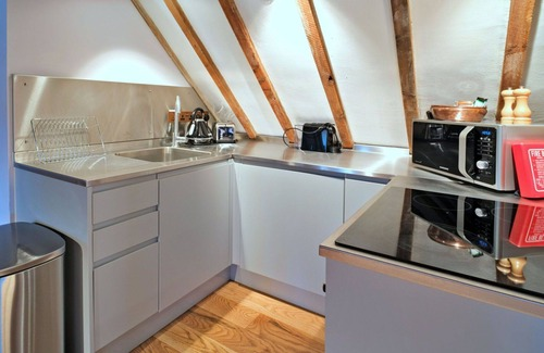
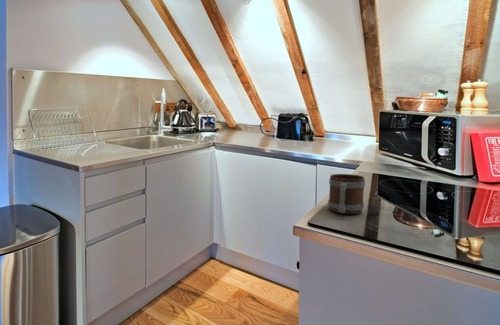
+ mug [327,173,366,215]
